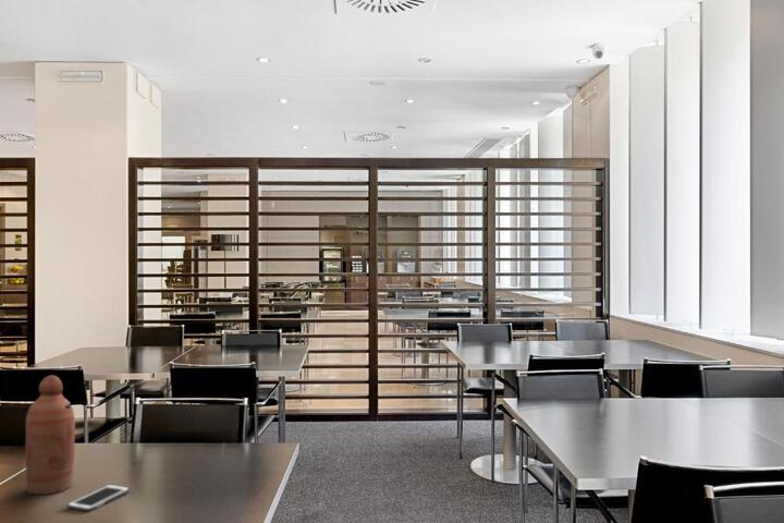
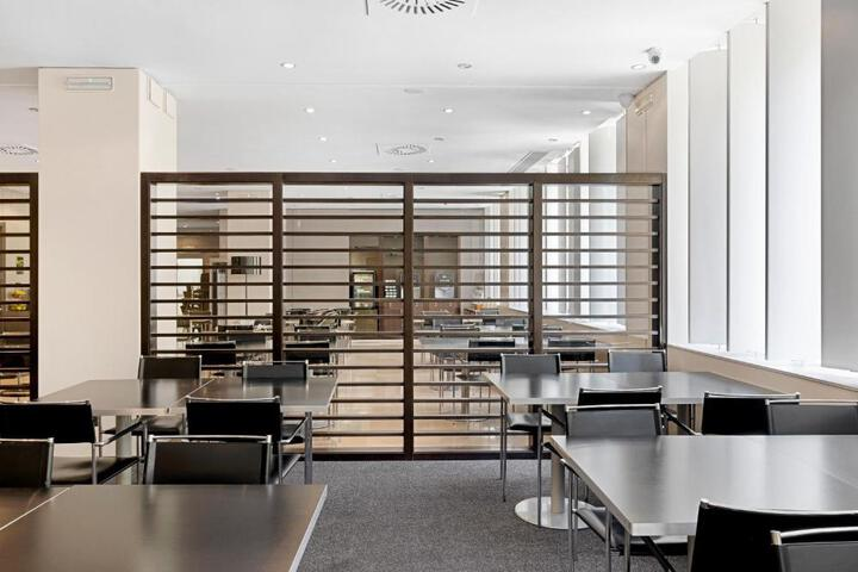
- bottle [24,374,76,496]
- cell phone [66,484,131,512]
